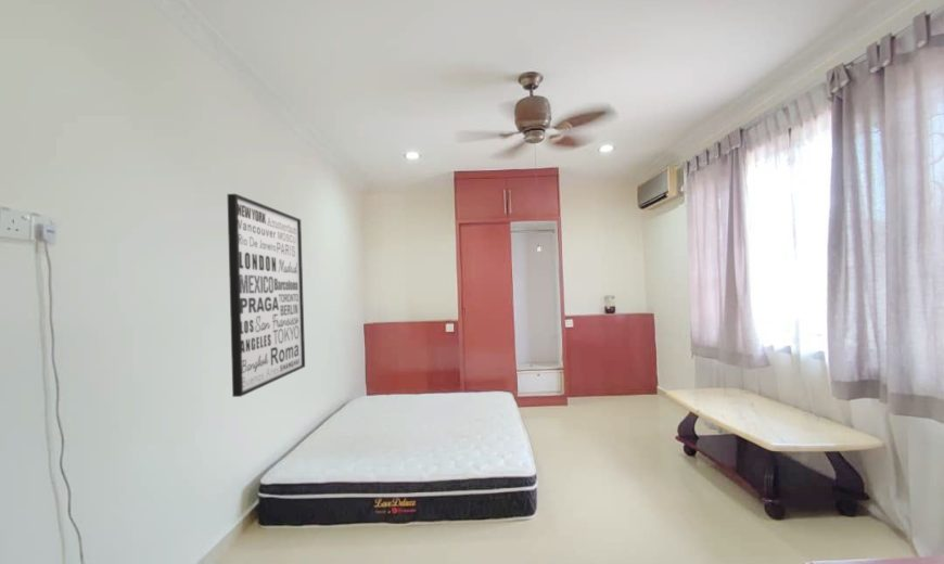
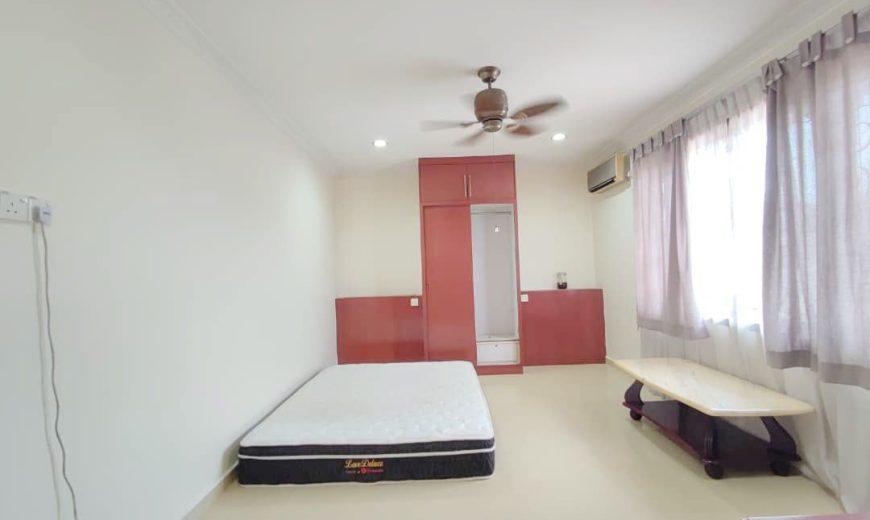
- wall art [226,193,306,398]
